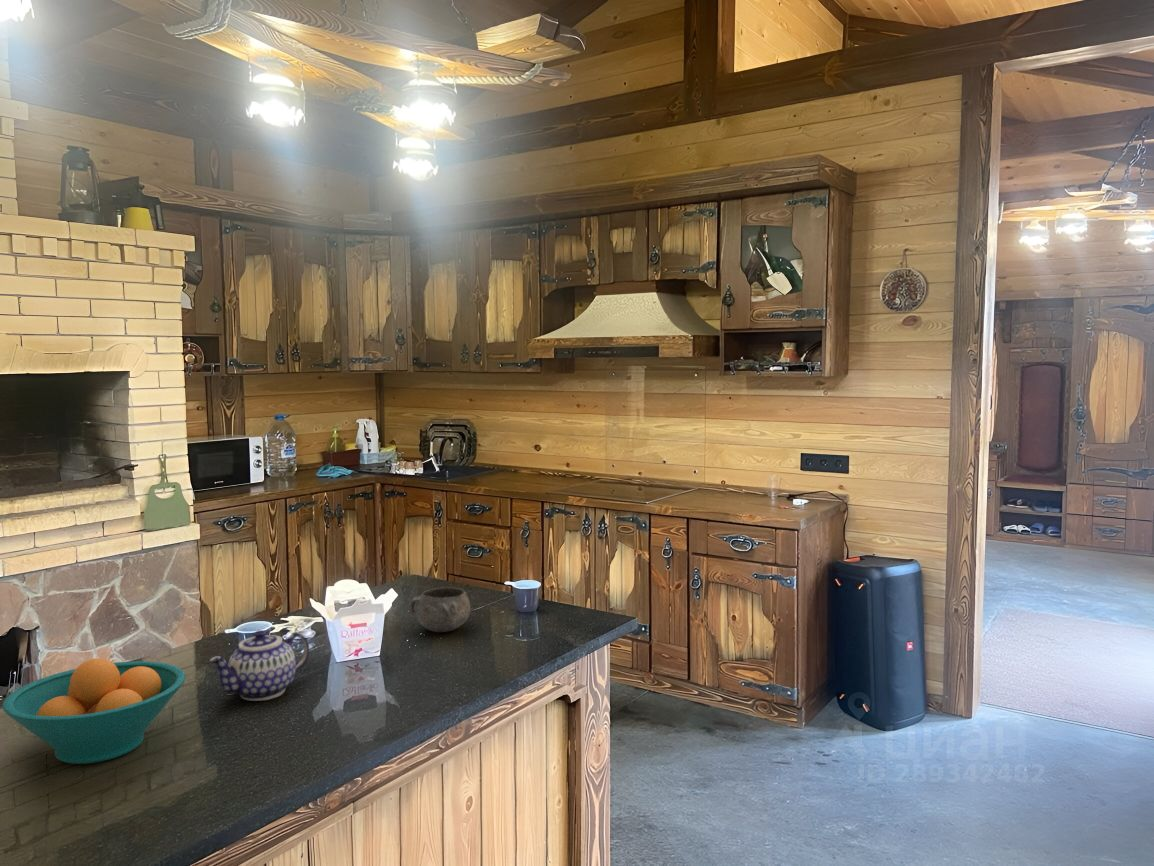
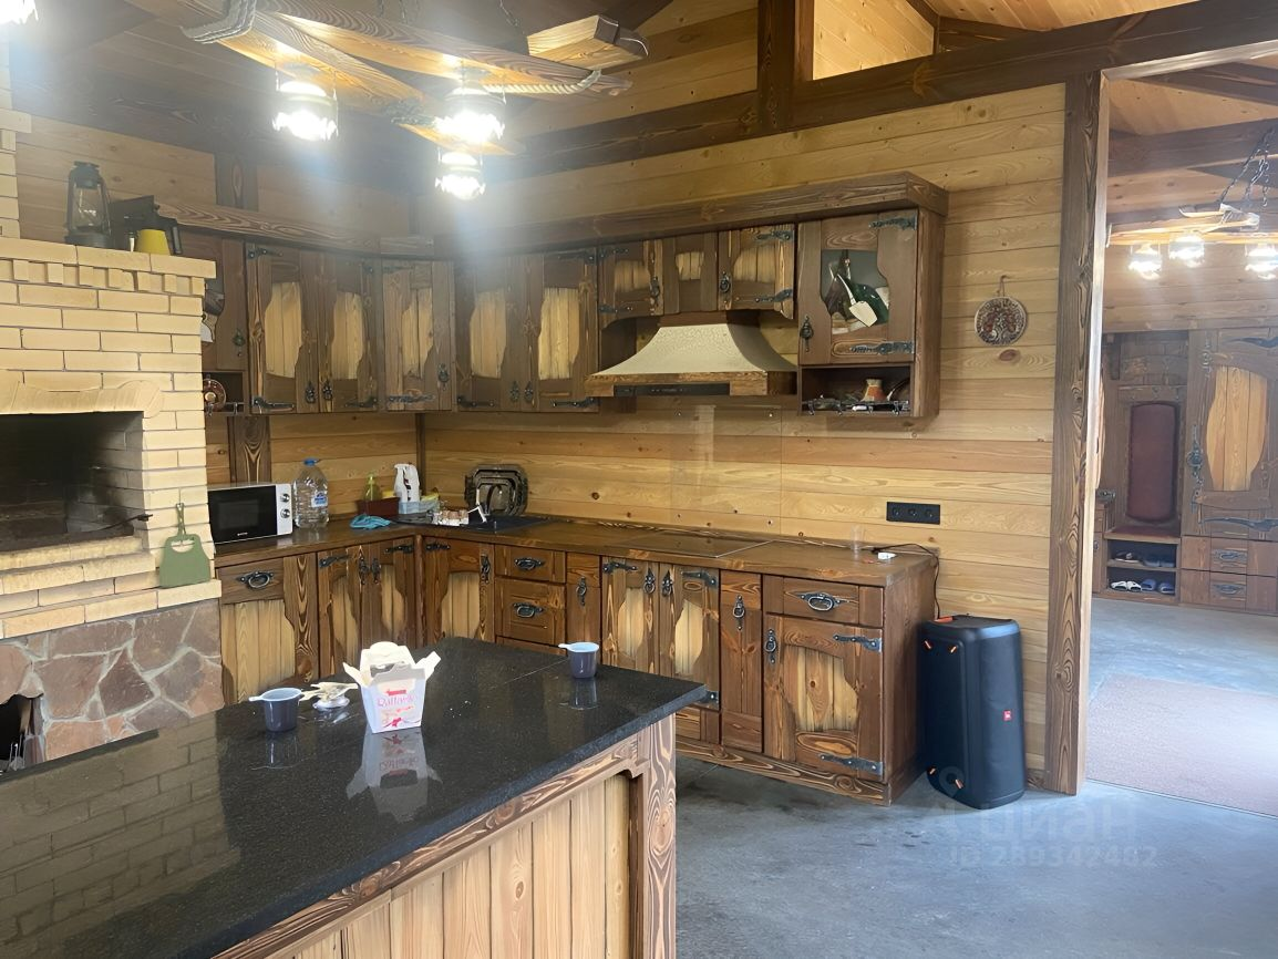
- decorative bowl [409,586,471,633]
- teapot [208,629,310,702]
- fruit bowl [2,657,187,765]
